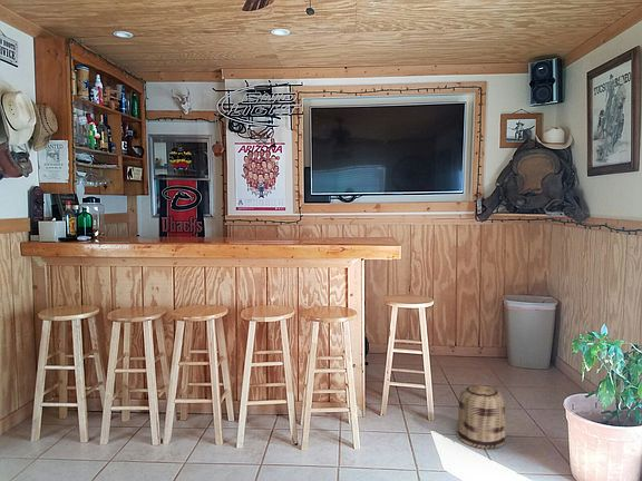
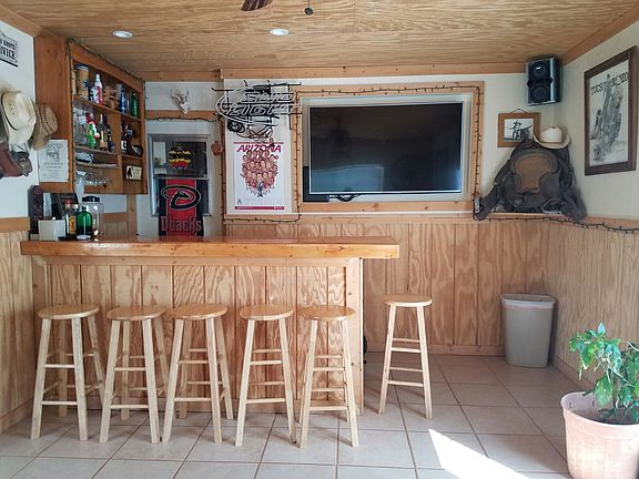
- basket [456,373,507,450]
